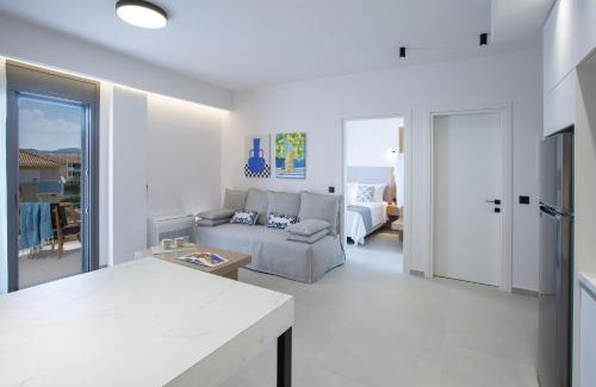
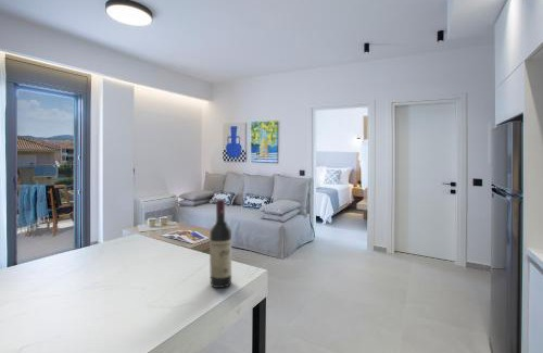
+ wine bottle [209,198,232,289]
